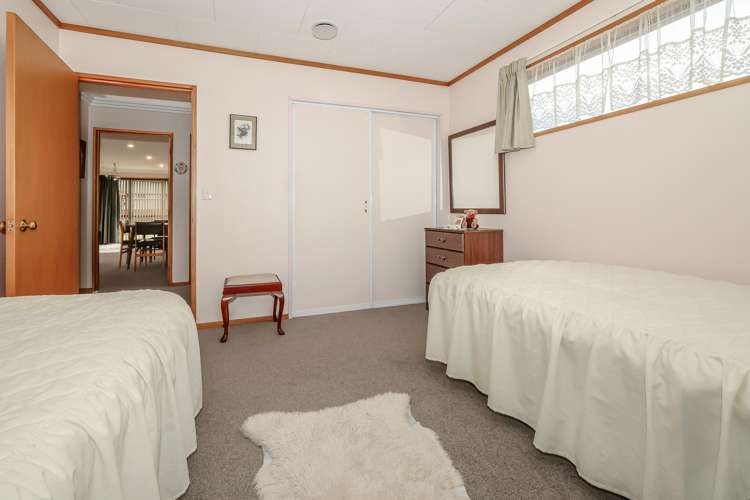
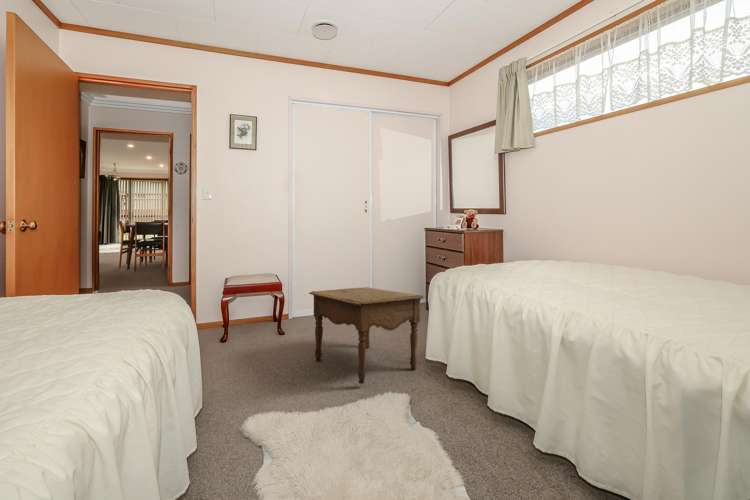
+ side table [308,286,426,385]
